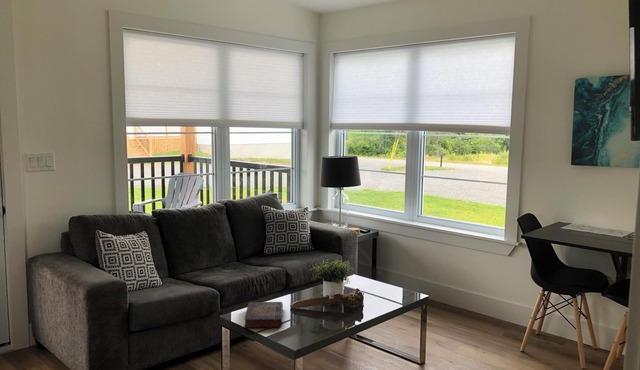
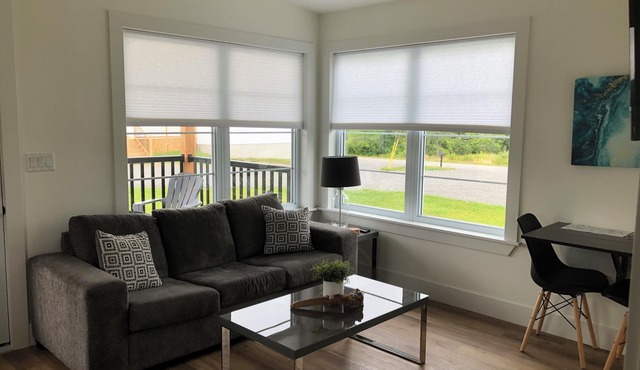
- book [243,301,284,329]
